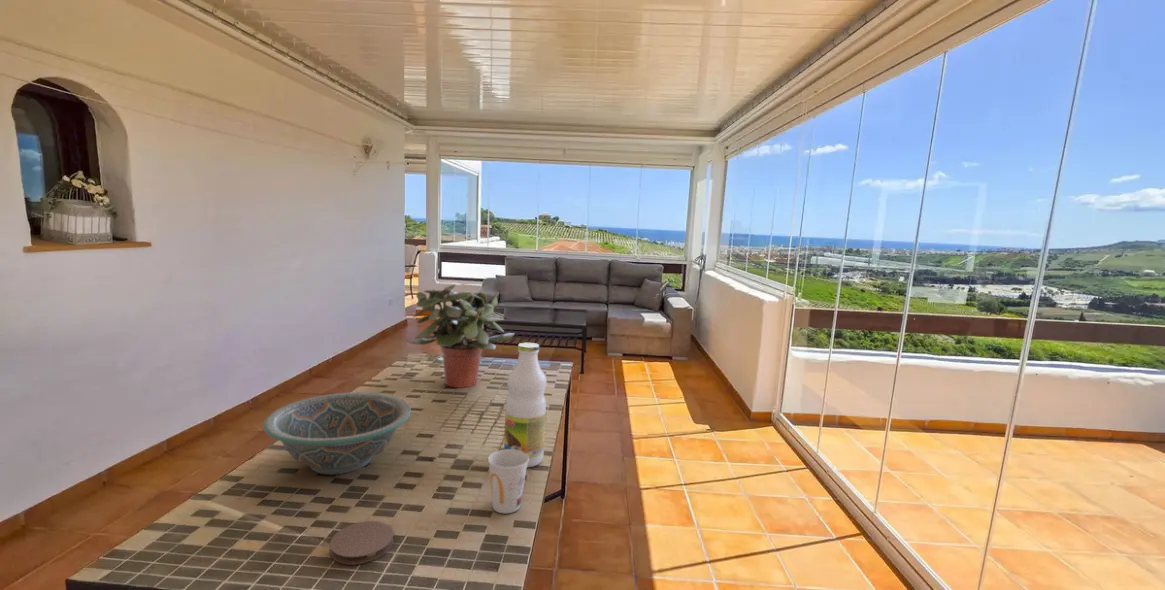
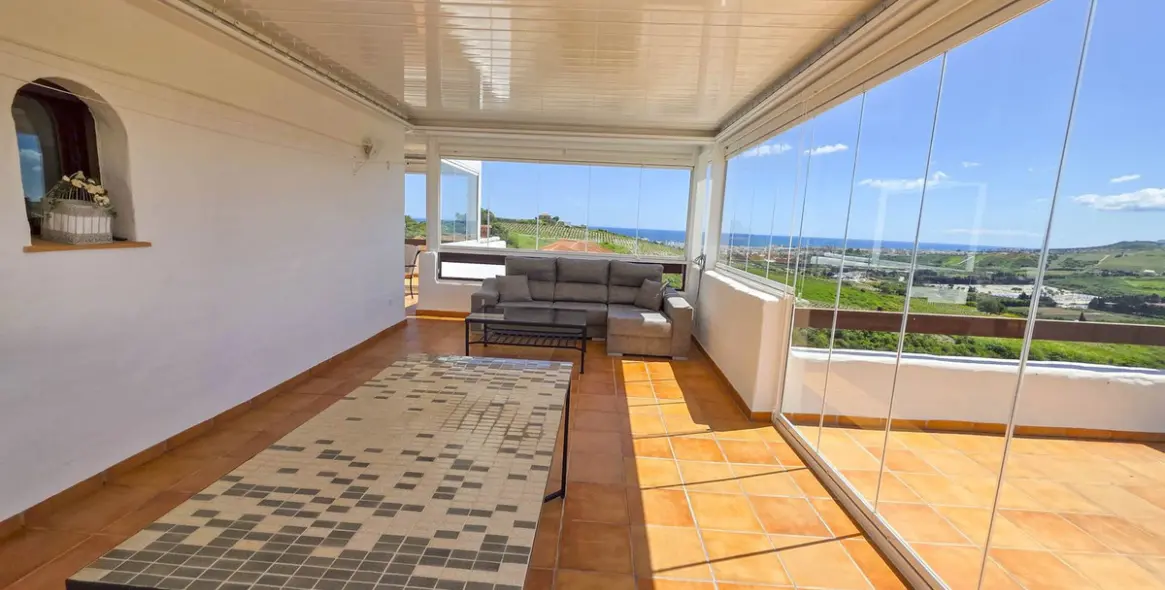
- decorative bowl [262,391,412,476]
- cup [487,449,529,514]
- coaster [329,520,395,565]
- bottle [503,341,548,468]
- potted plant [407,283,516,389]
